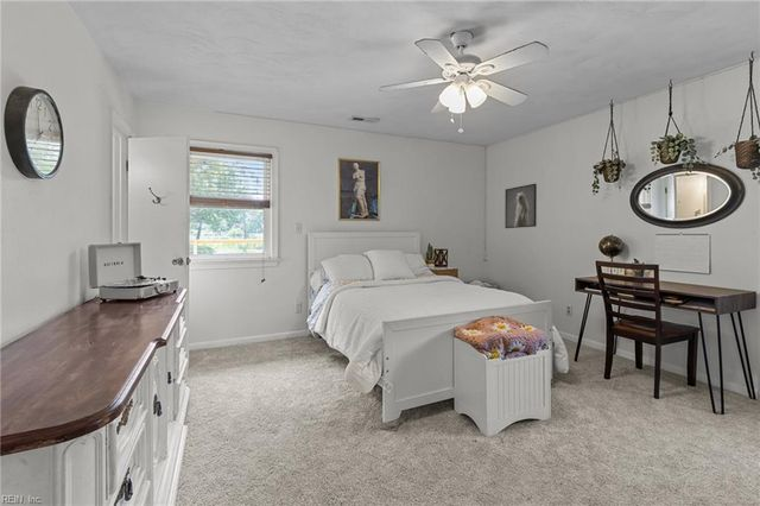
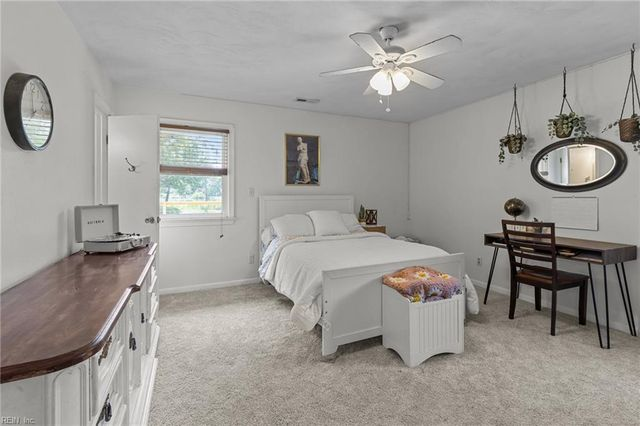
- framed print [504,183,538,229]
